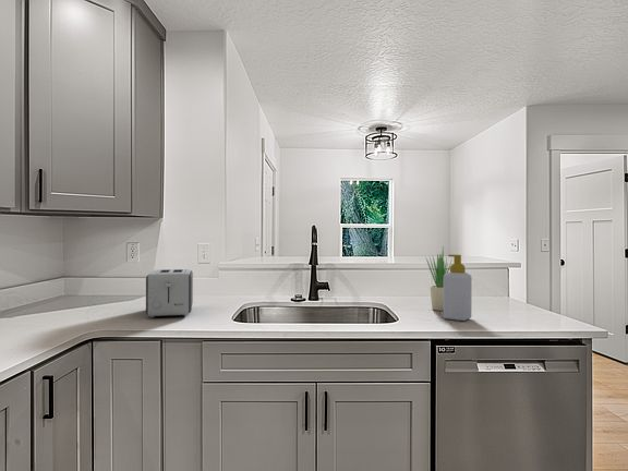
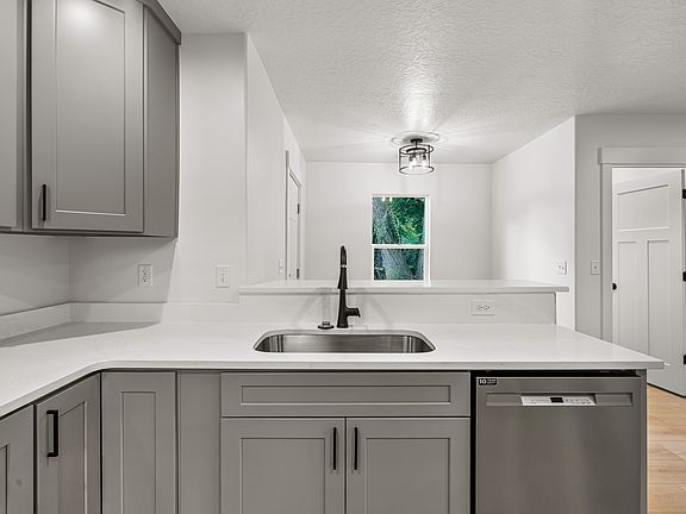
- toaster [145,268,194,318]
- soap bottle [443,253,473,322]
- potted plant [424,245,454,312]
